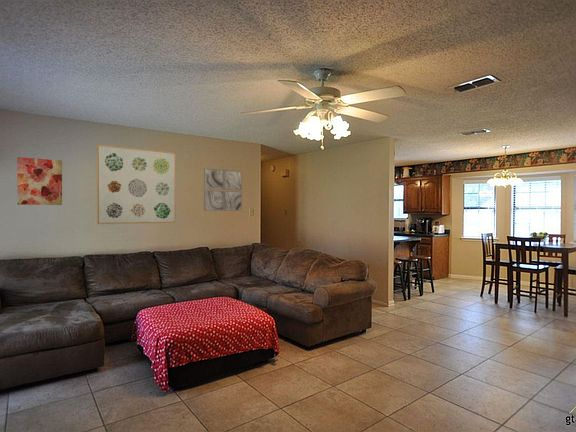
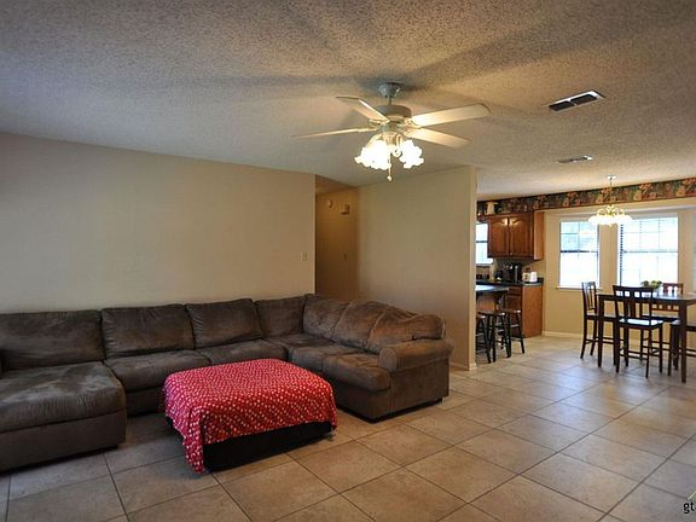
- wall art [203,167,243,212]
- wall art [96,144,177,225]
- wall art [16,156,63,206]
